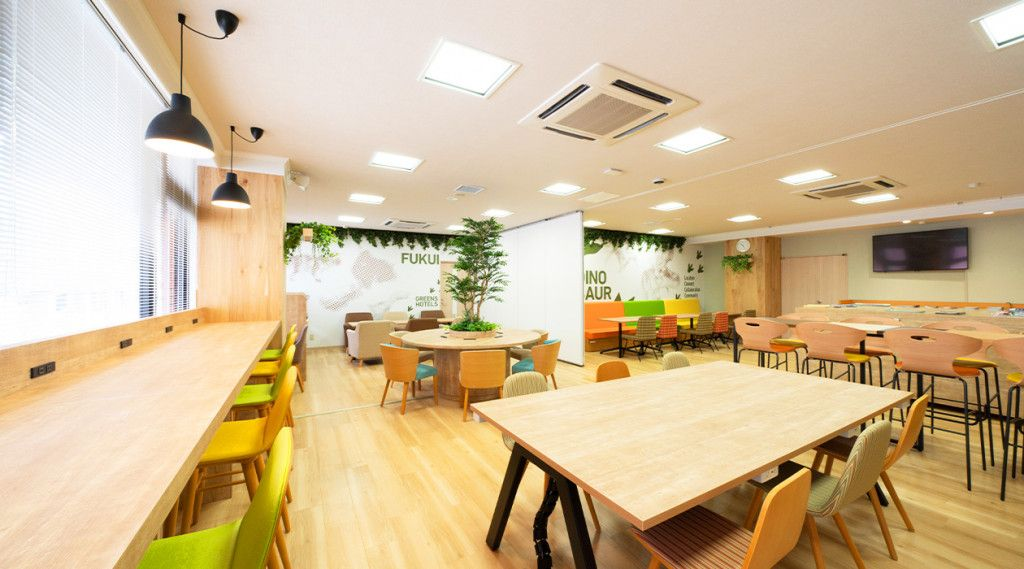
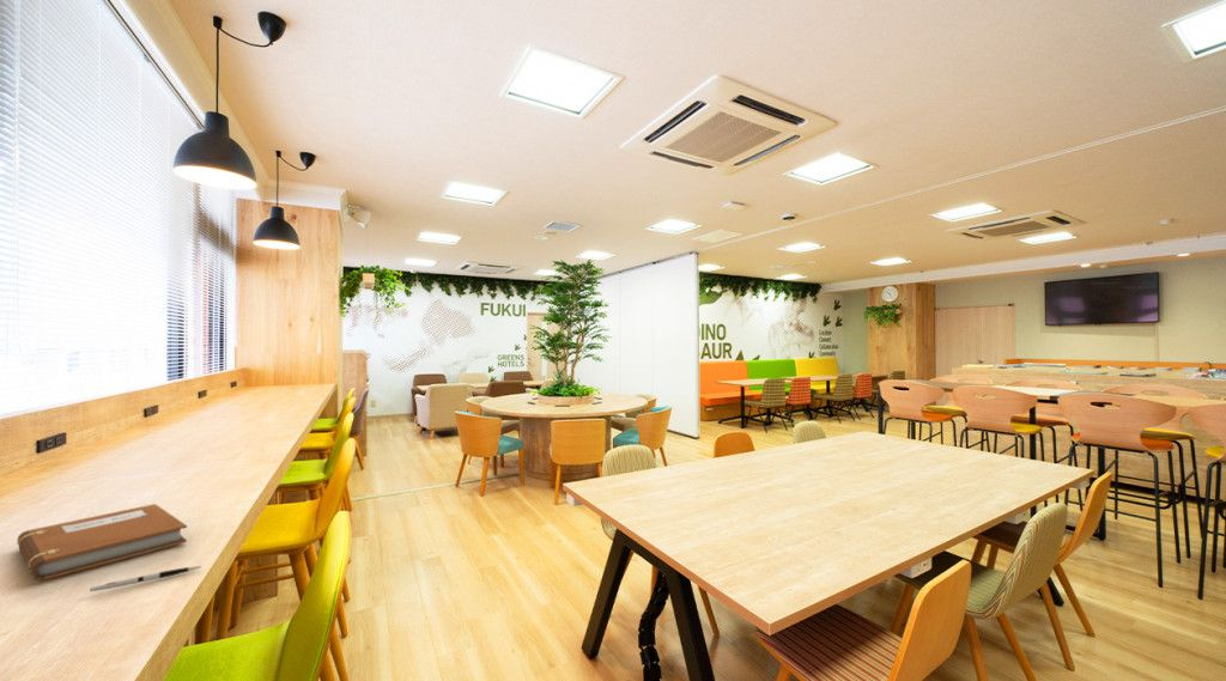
+ pen [89,565,202,592]
+ notebook [17,503,188,582]
